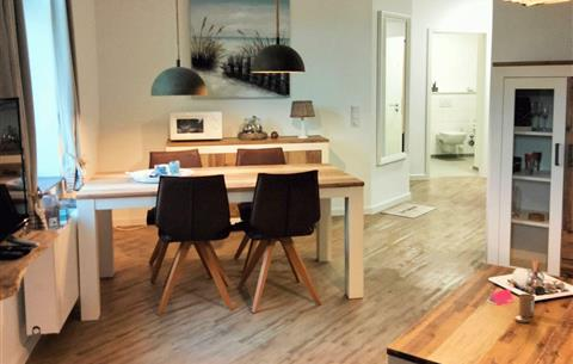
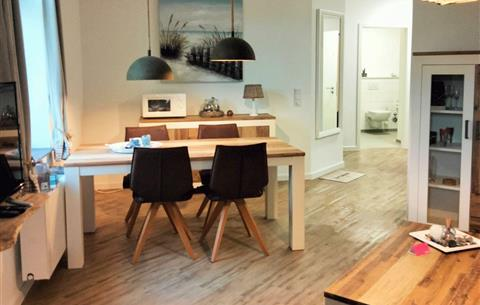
- candle [515,292,536,323]
